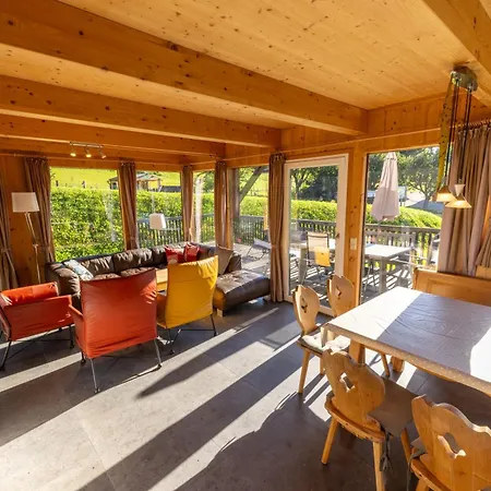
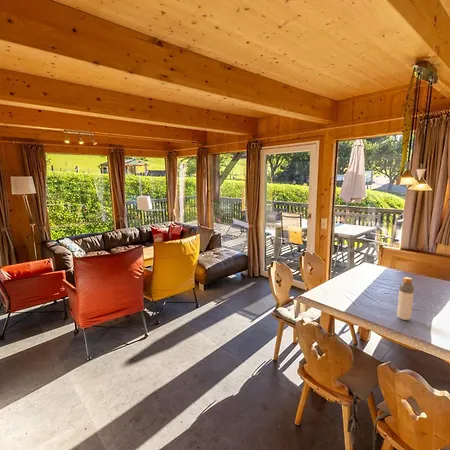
+ bottle [396,276,415,321]
